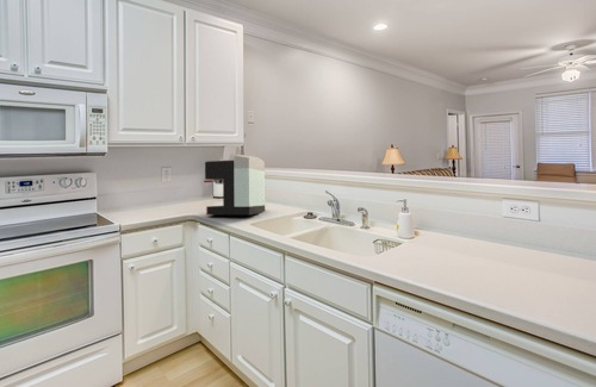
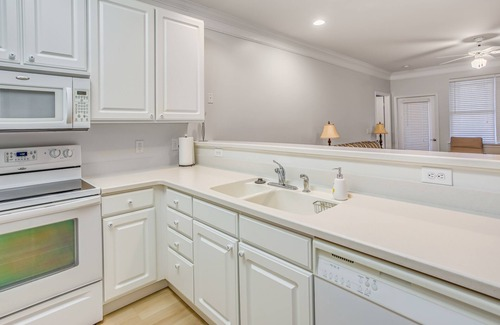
- coffee maker [203,154,266,216]
